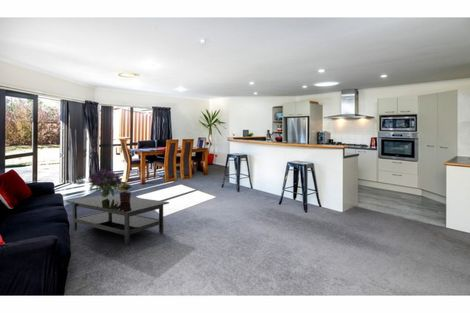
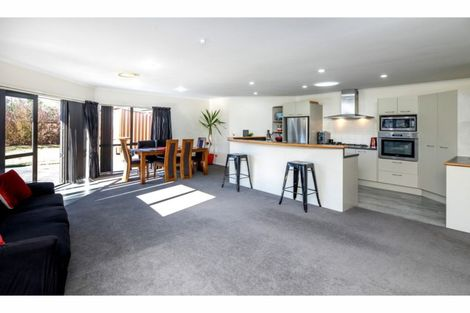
- coffee table [66,193,170,247]
- potted plant [115,181,133,202]
- bouquet [85,168,123,198]
